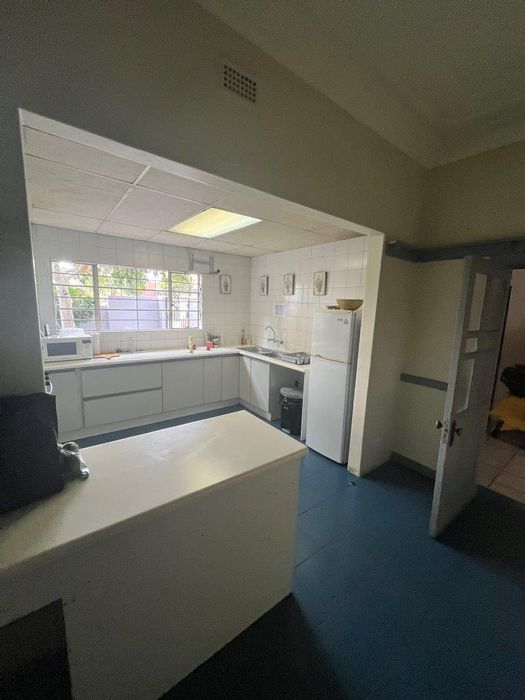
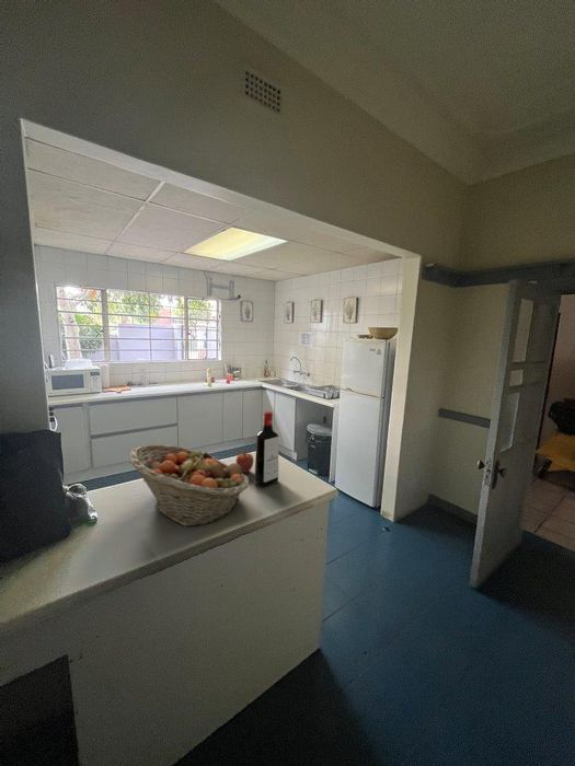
+ fruit basket [128,443,251,527]
+ apple [235,451,255,474]
+ liquor bottle [254,410,279,487]
